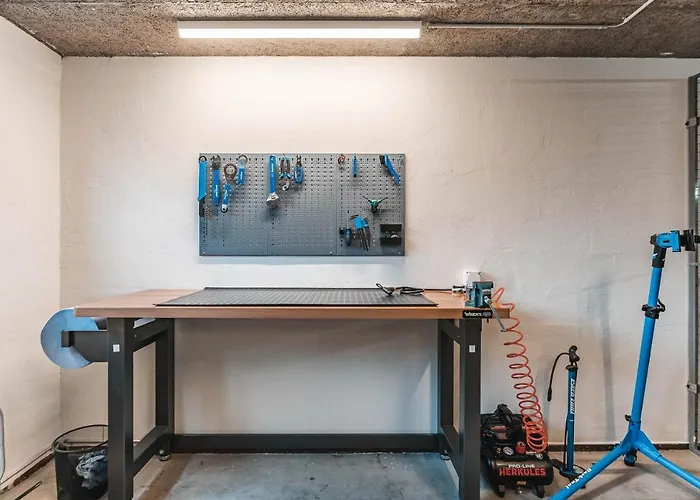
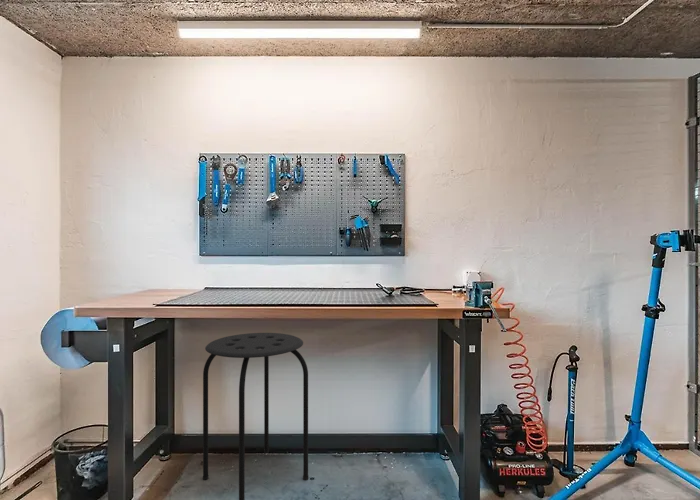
+ stool [202,332,309,500]
